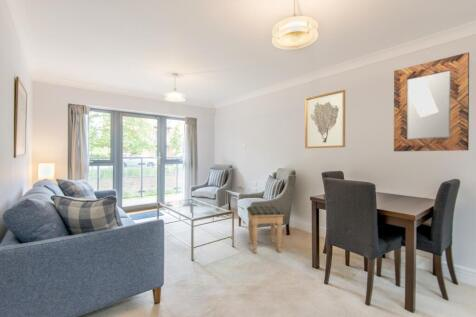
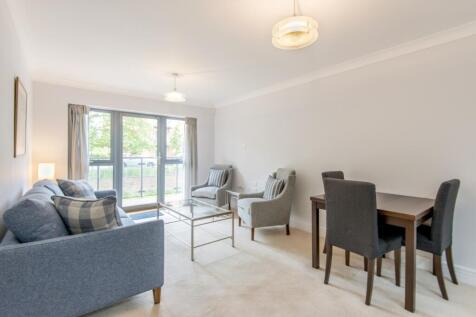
- footstool [246,205,285,254]
- wall art [304,89,346,149]
- home mirror [393,51,470,152]
